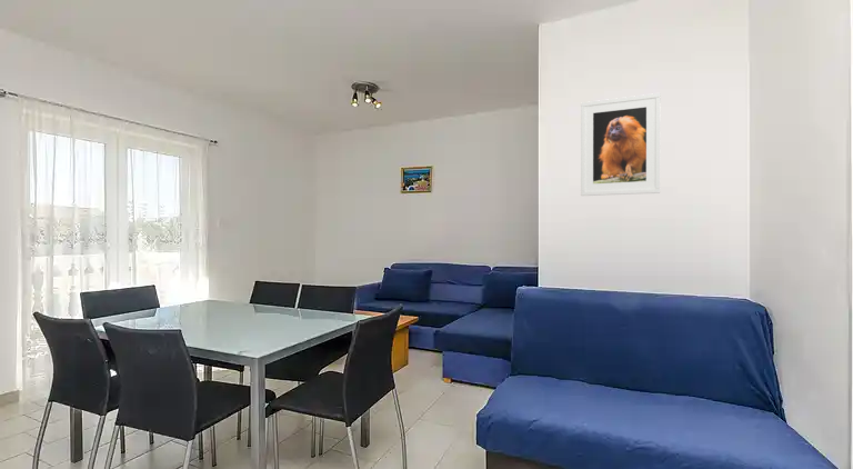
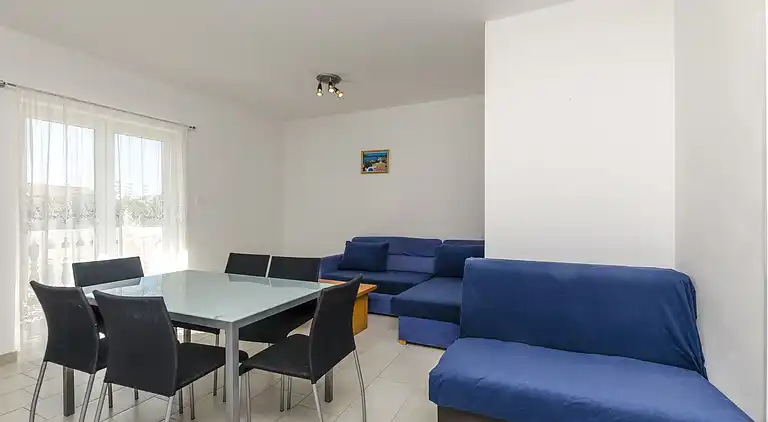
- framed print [580,92,662,197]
